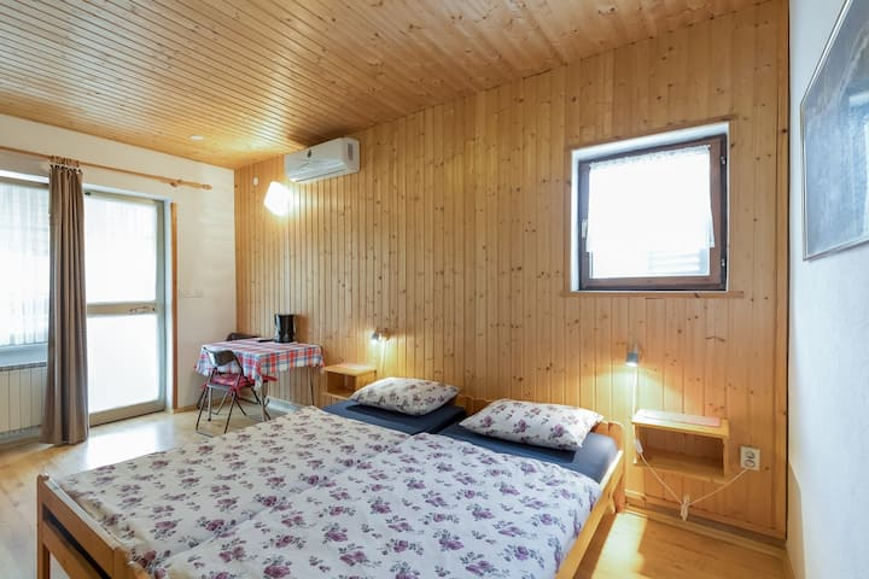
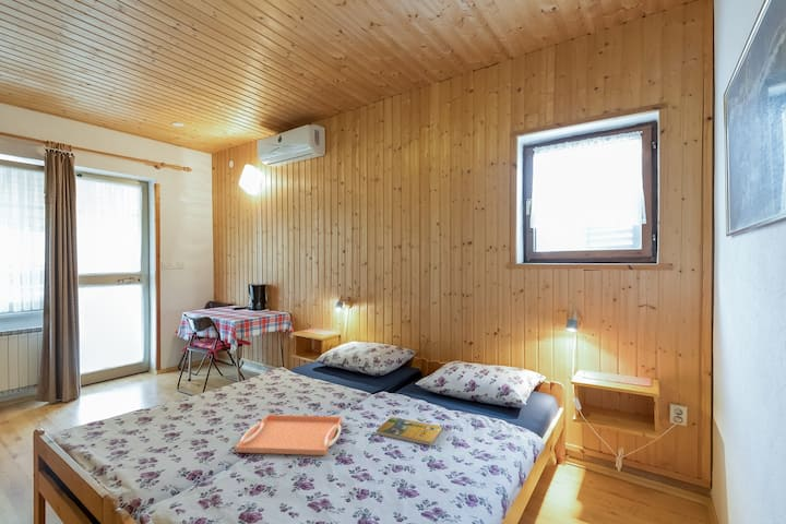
+ serving tray [235,414,343,456]
+ booklet [376,416,444,446]
